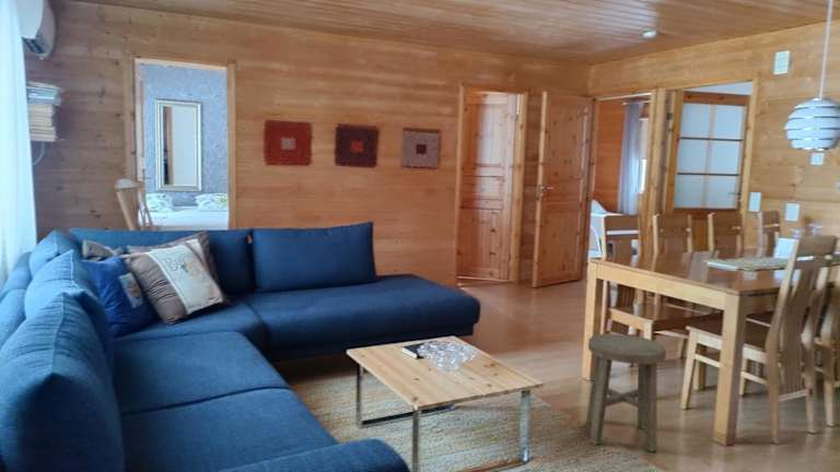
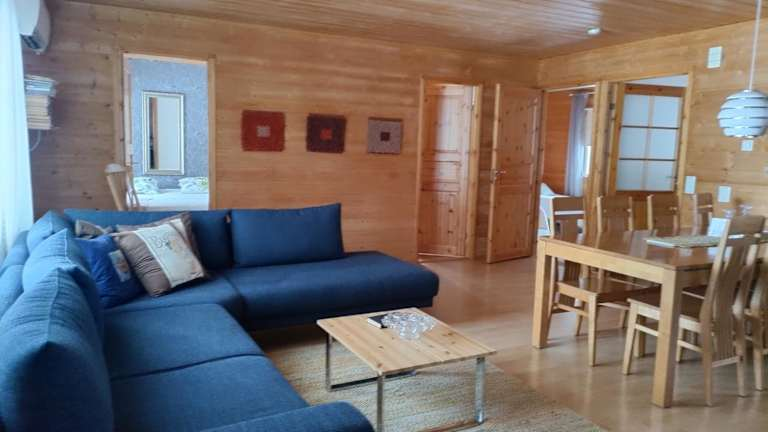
- stool [585,333,667,452]
